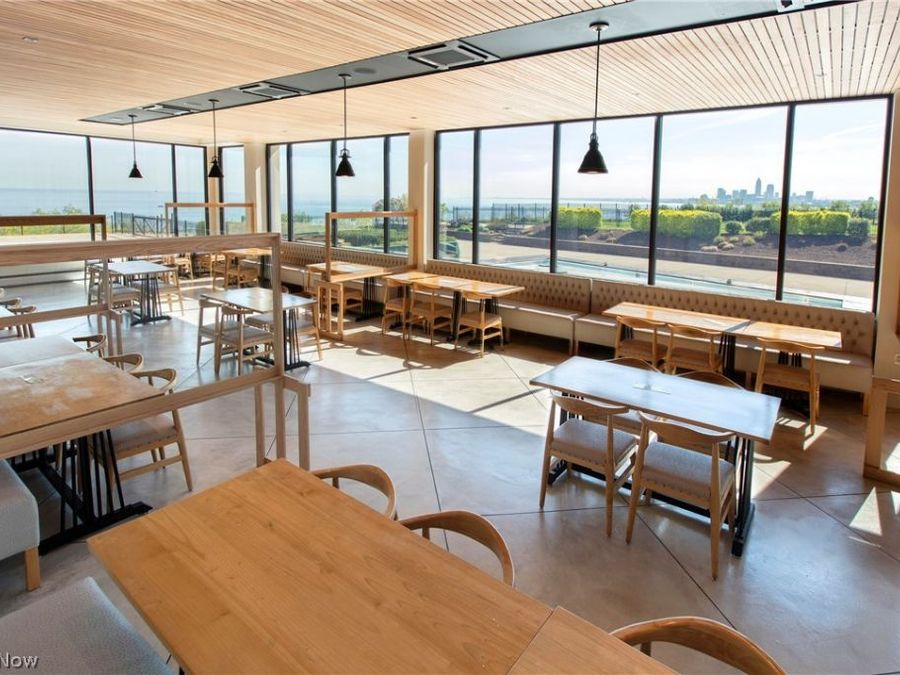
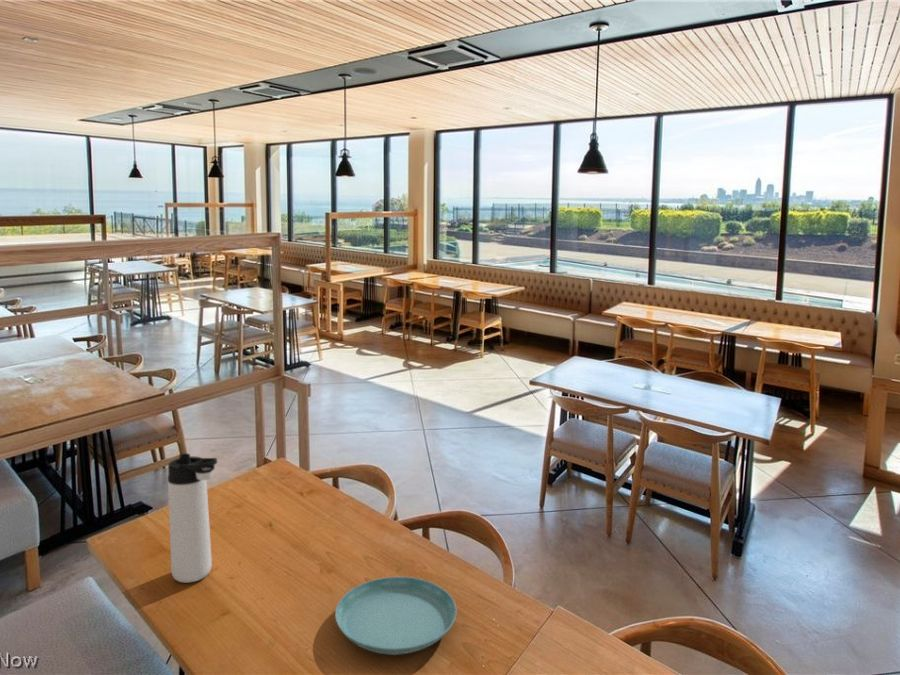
+ thermos bottle [167,453,218,584]
+ saucer [334,576,458,656]
